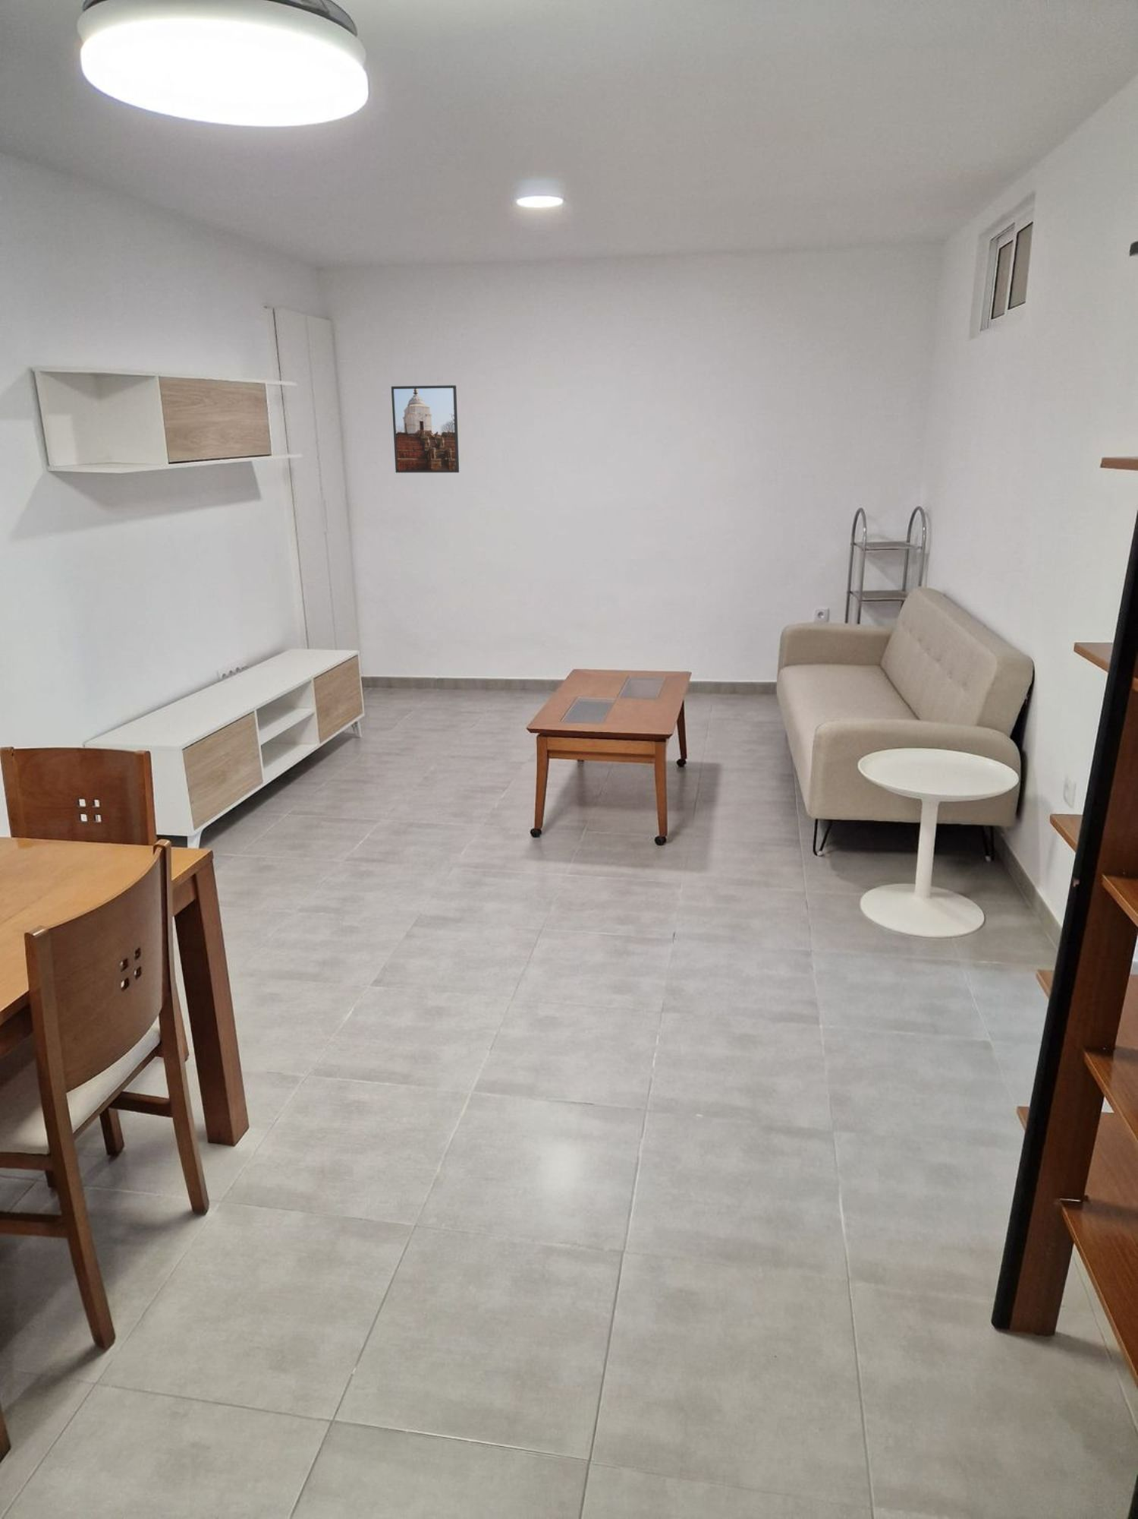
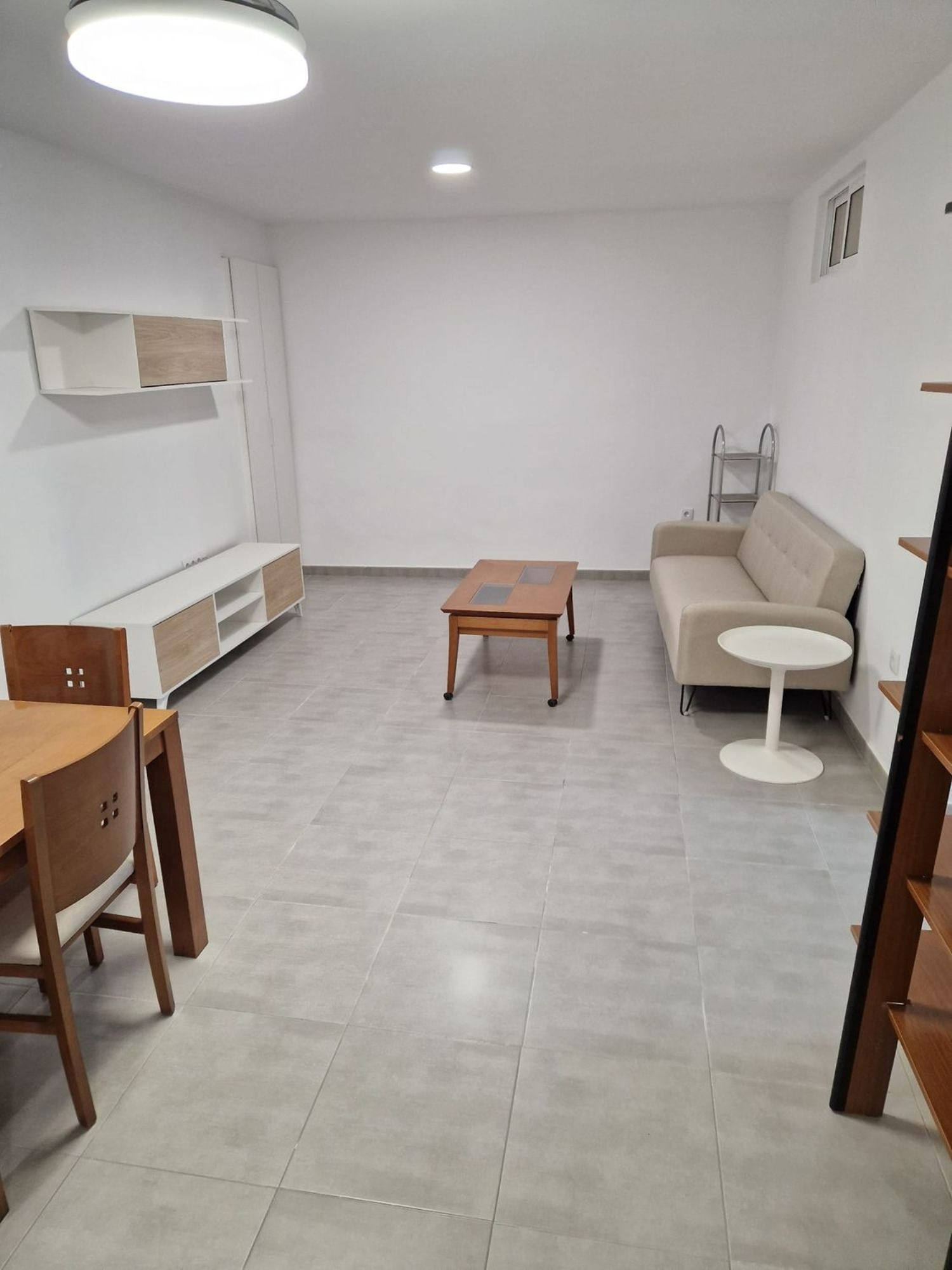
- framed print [391,384,460,474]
